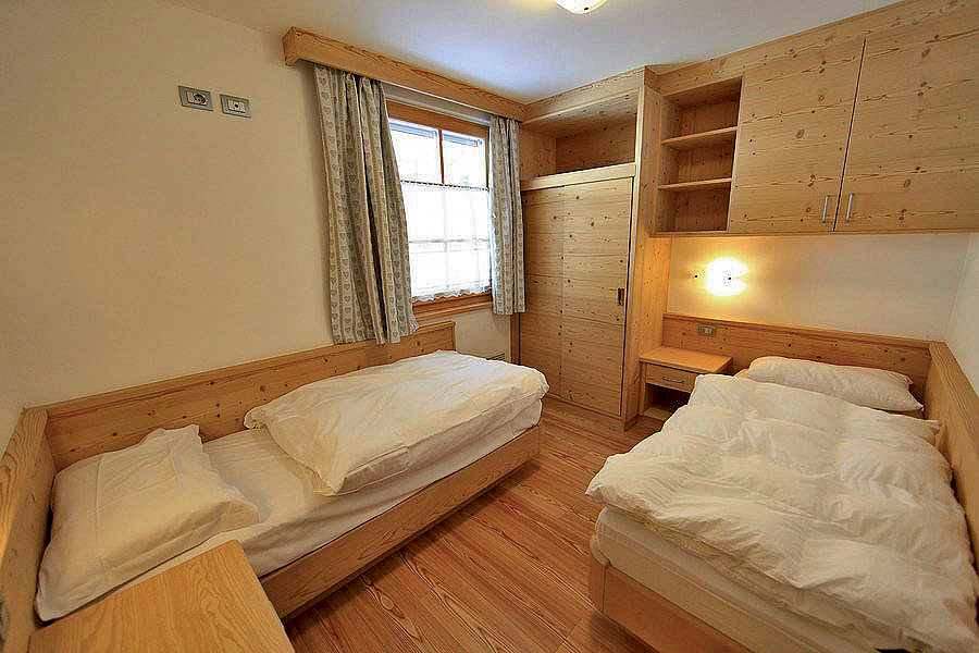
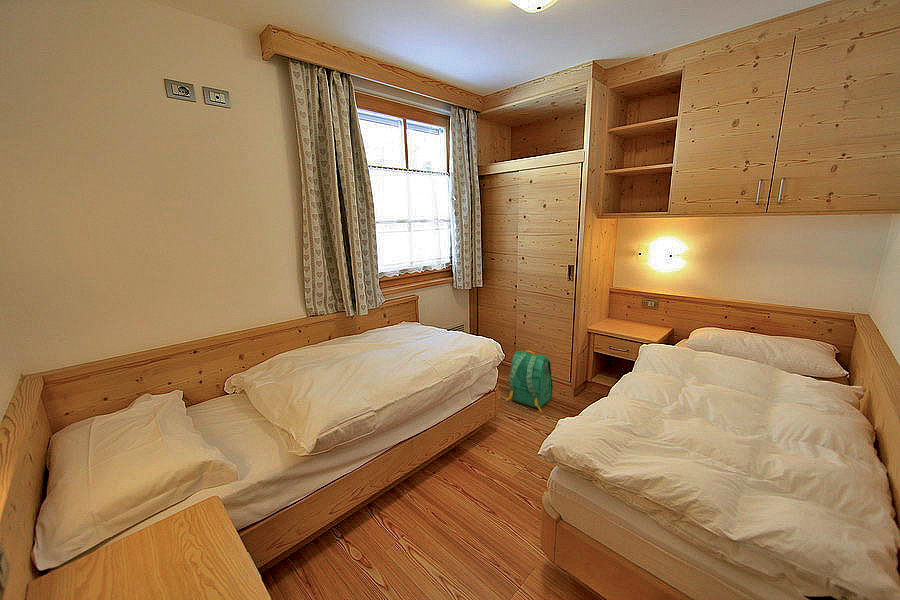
+ backpack [505,349,554,413]
